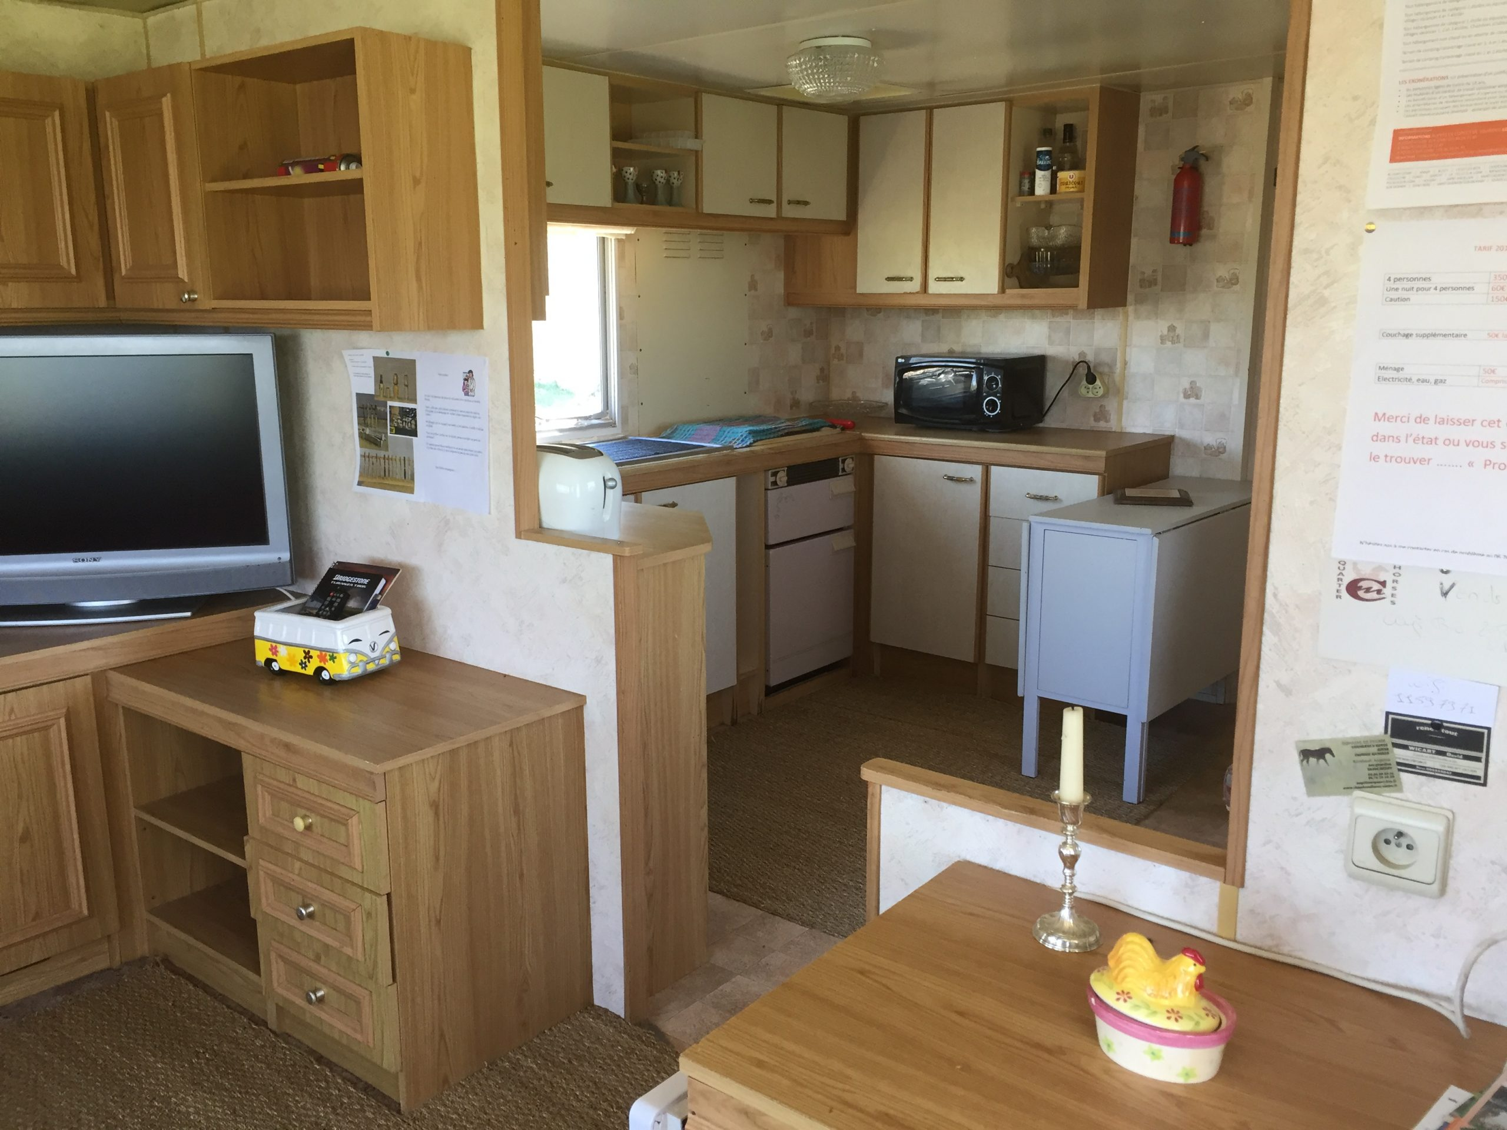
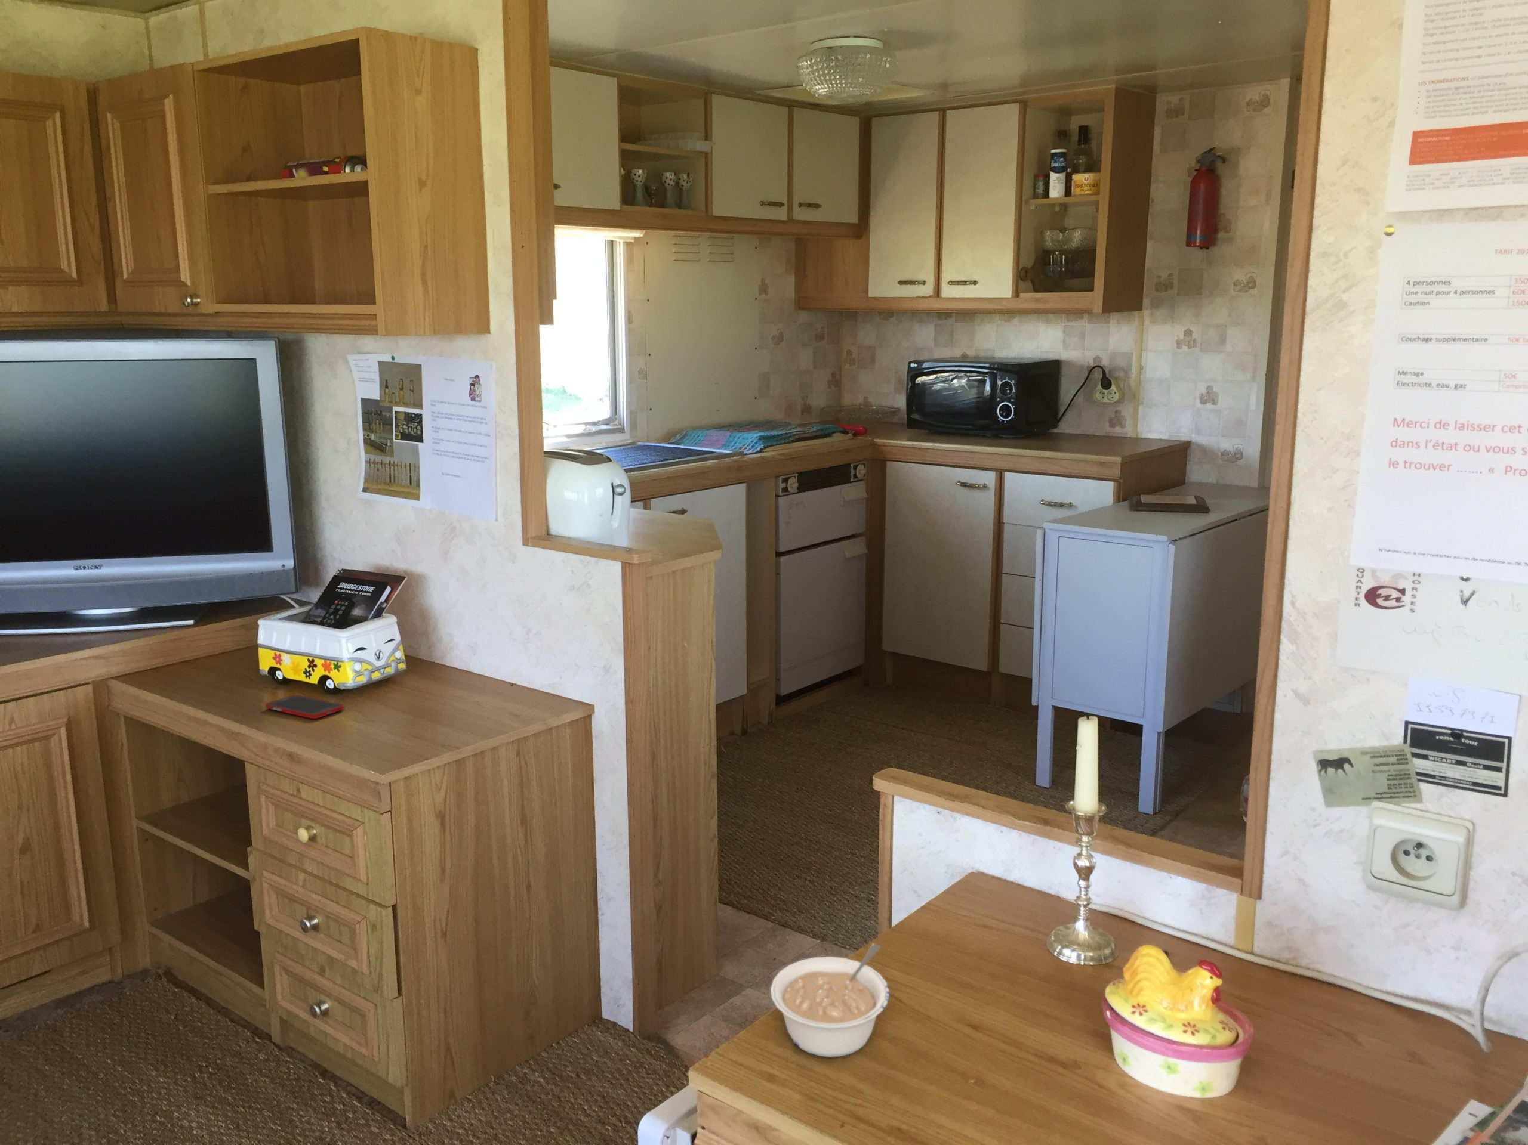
+ cell phone [265,694,344,719]
+ legume [770,943,890,1058]
